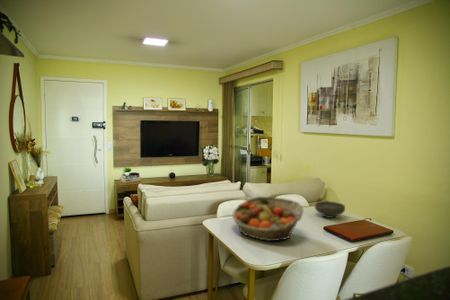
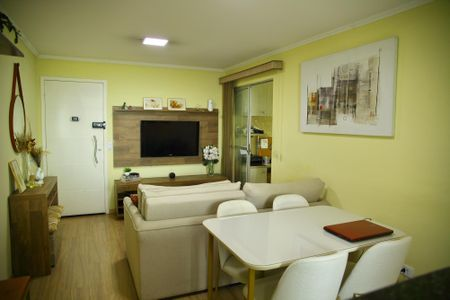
- bowl [314,200,346,219]
- fruit basket [231,196,304,242]
